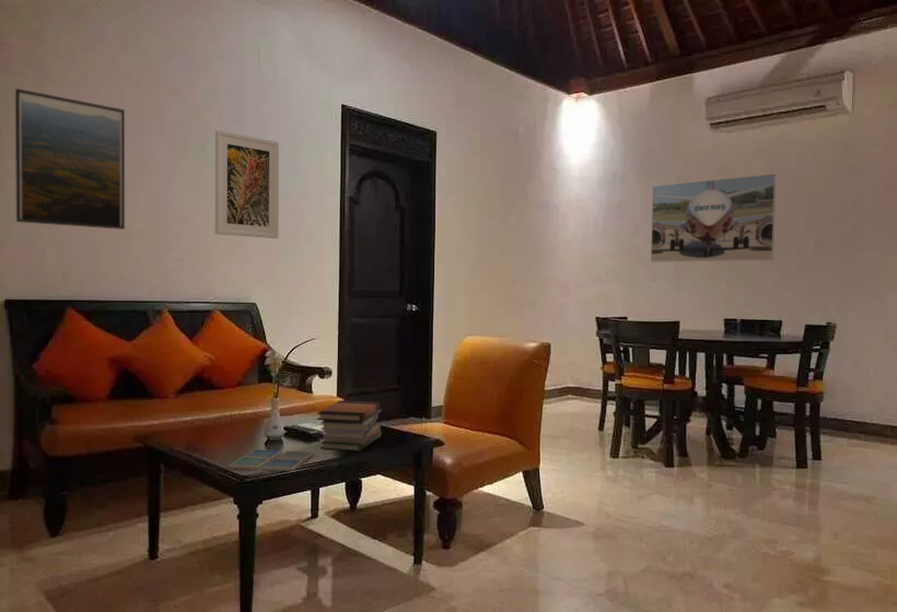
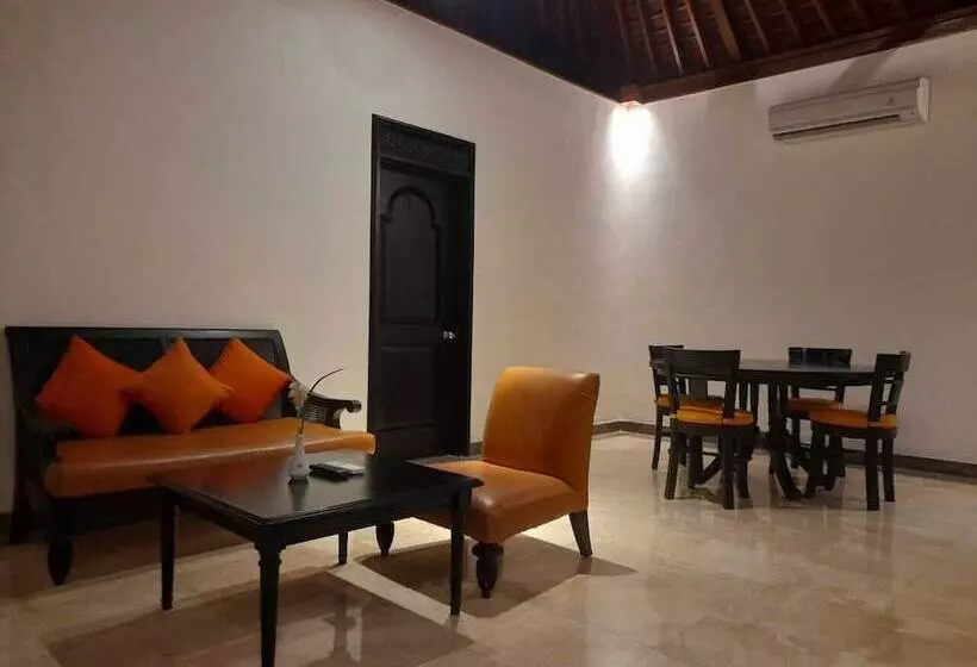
- drink coaster [228,448,315,472]
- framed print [14,87,126,231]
- book stack [316,400,383,452]
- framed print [650,173,777,263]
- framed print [214,129,280,239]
